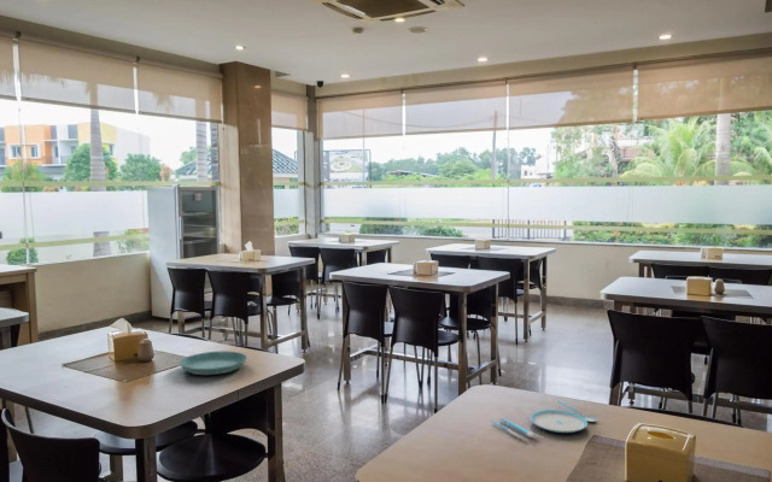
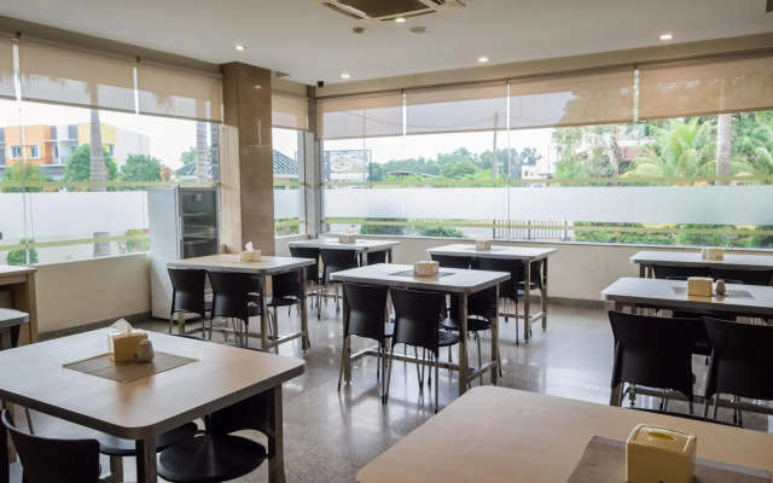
- saucer [179,351,248,376]
- plate [491,399,597,442]
